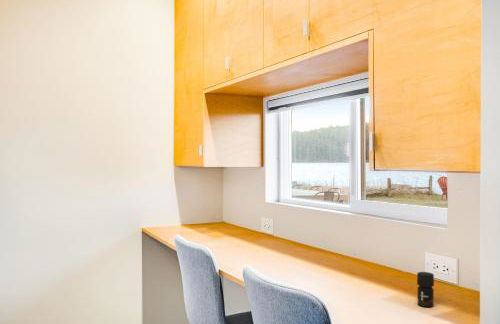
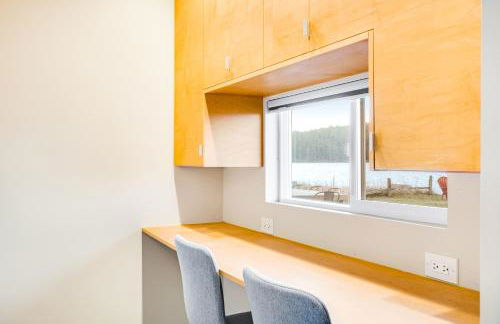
- jar [416,271,435,308]
